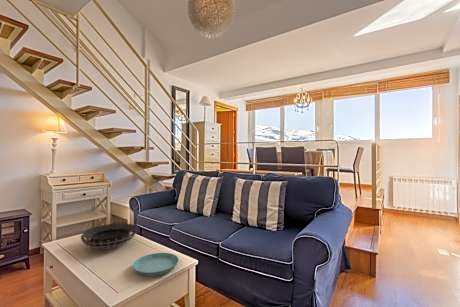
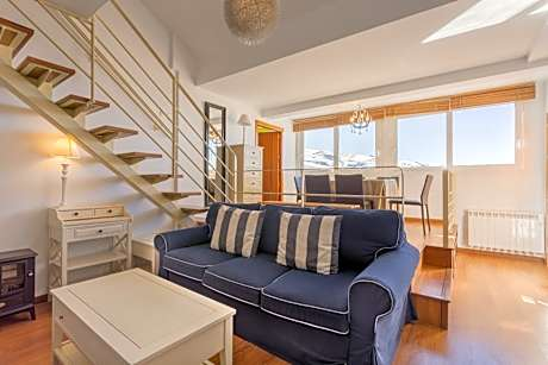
- decorative bowl [80,222,138,250]
- saucer [132,252,180,277]
